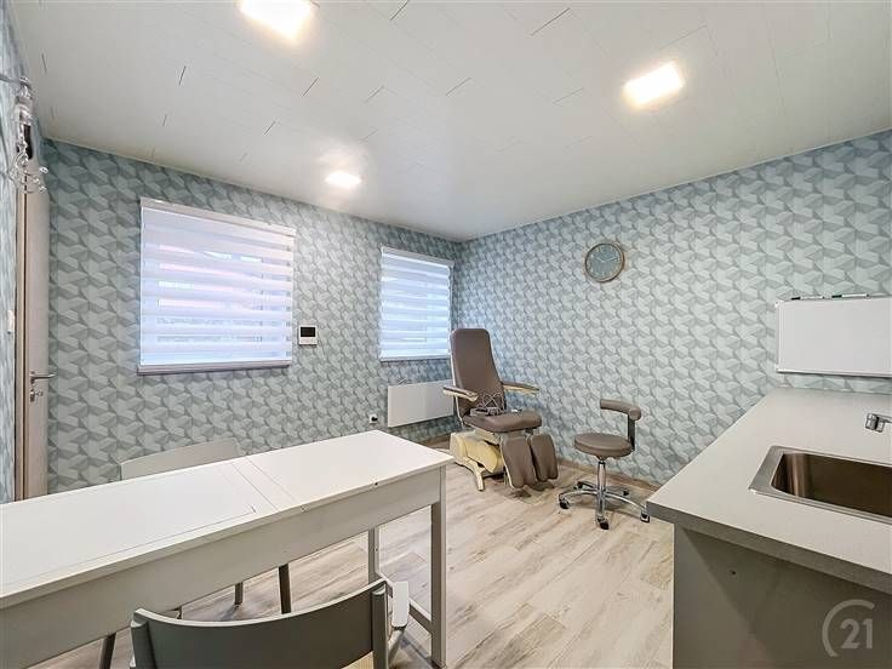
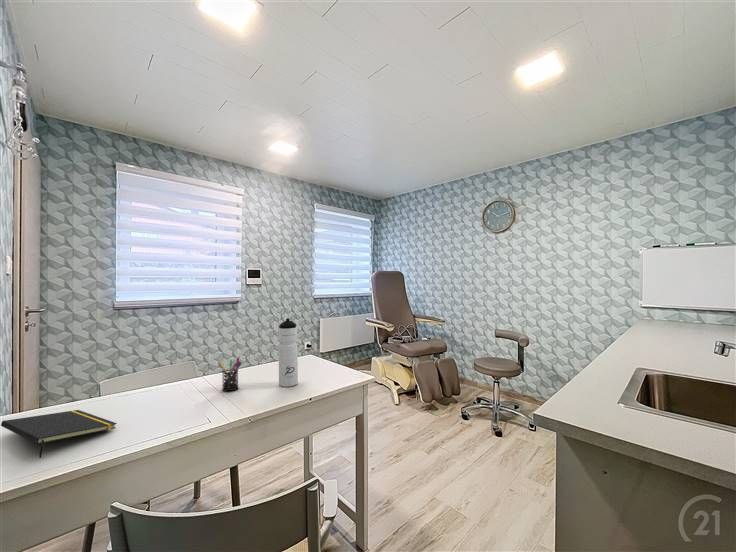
+ notepad [0,409,118,459]
+ pen holder [218,356,242,392]
+ water bottle [277,317,299,388]
